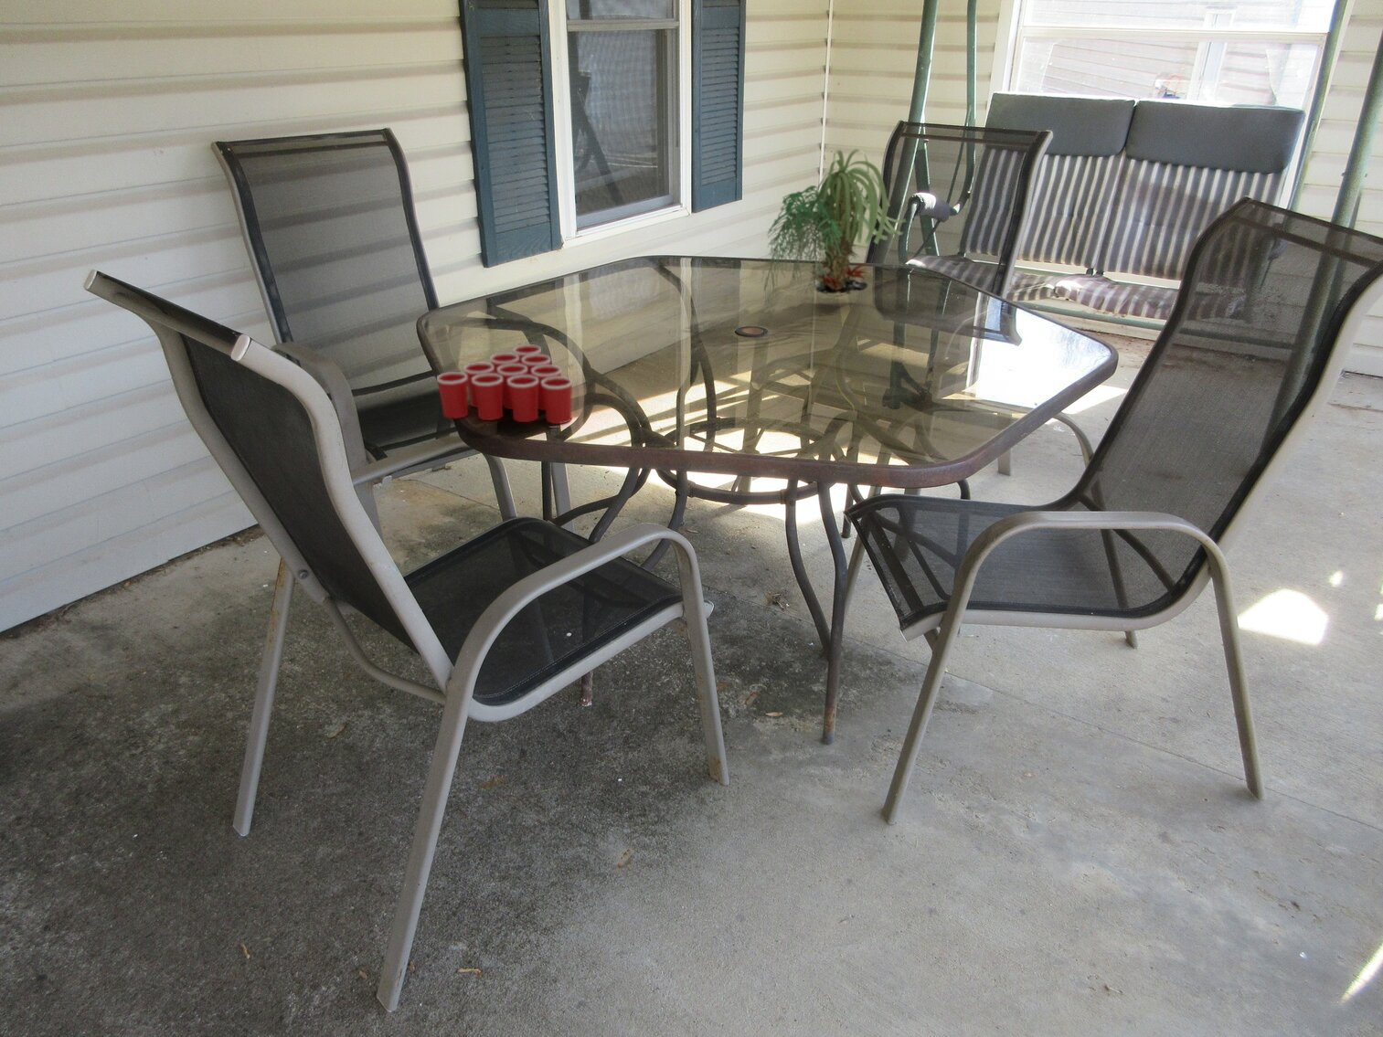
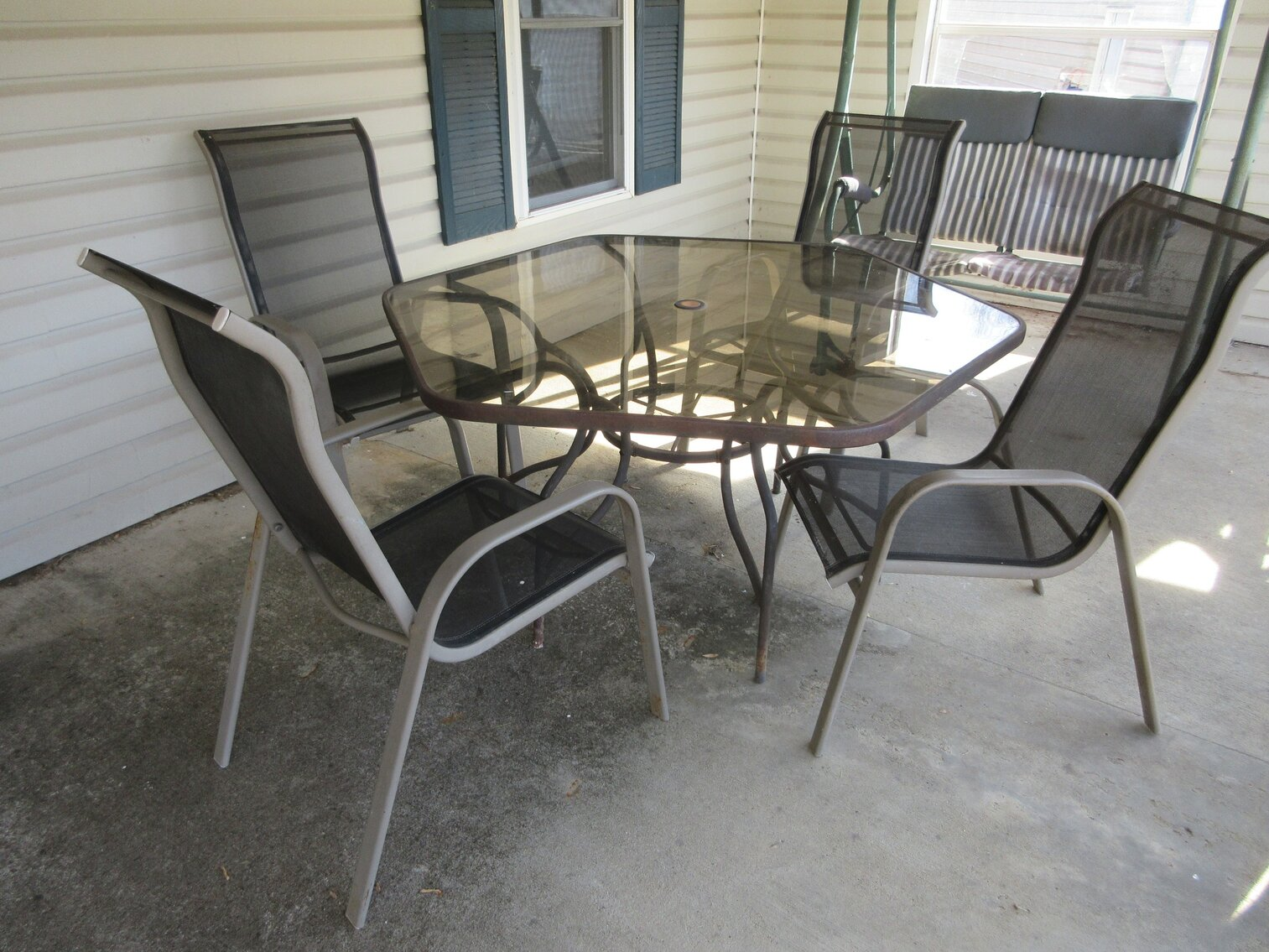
- plant [760,148,908,310]
- cup [436,343,573,425]
